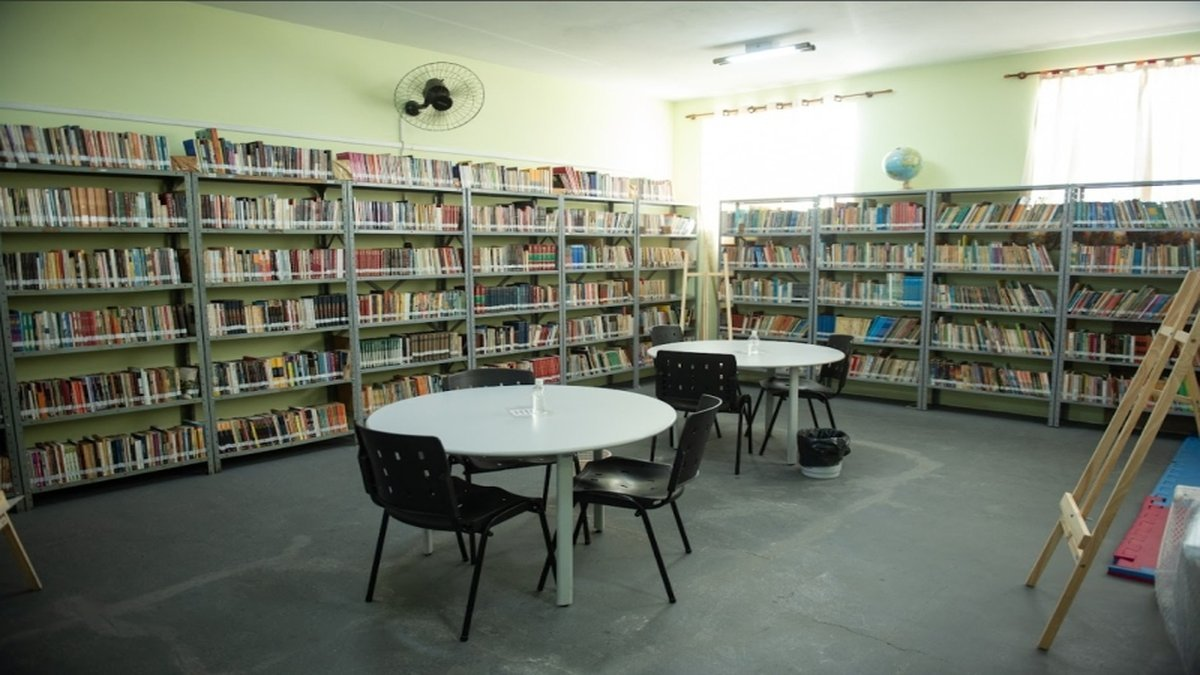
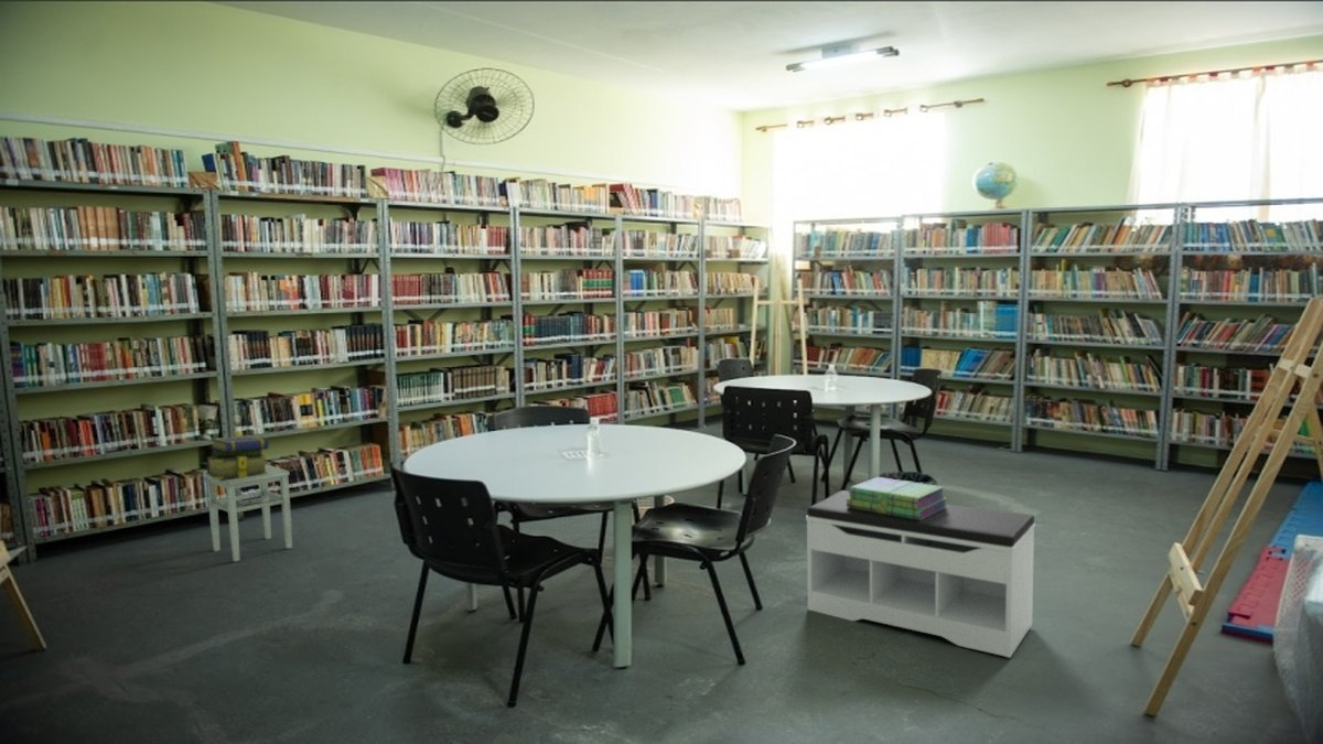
+ bench [805,489,1036,659]
+ stack of books [206,435,270,479]
+ stool [204,463,293,562]
+ stack of books [847,476,948,520]
